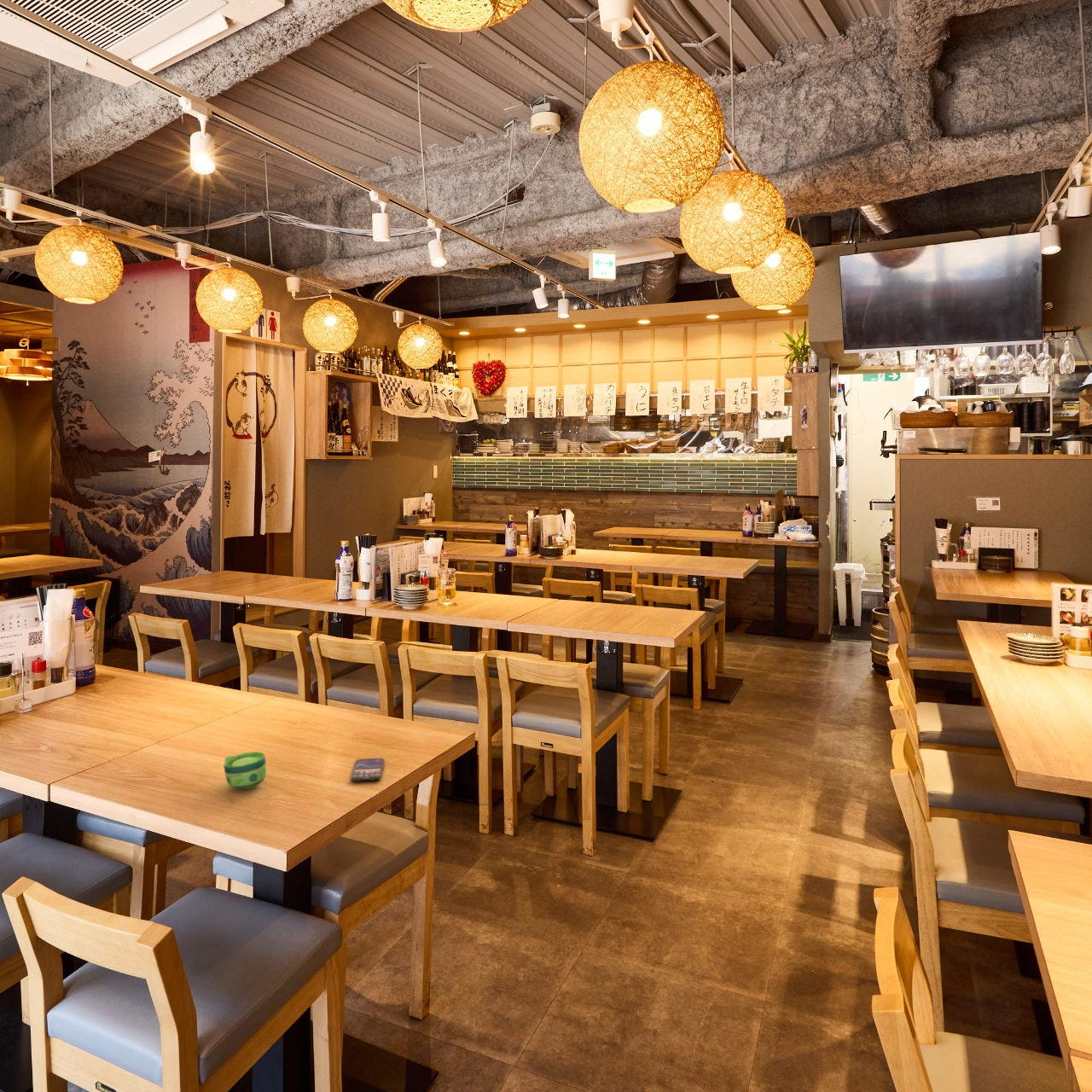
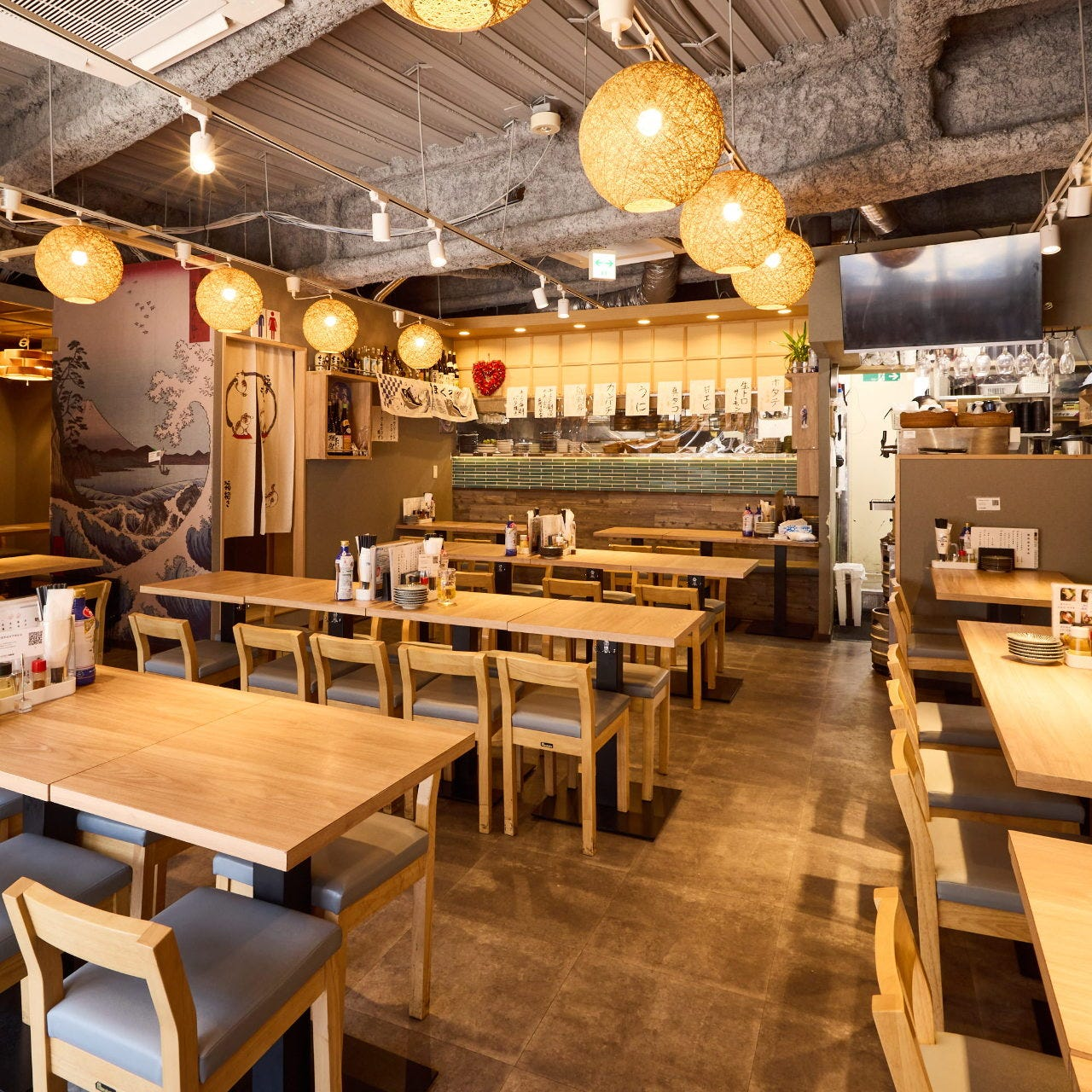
- cup [223,751,267,791]
- smartphone [350,758,385,782]
